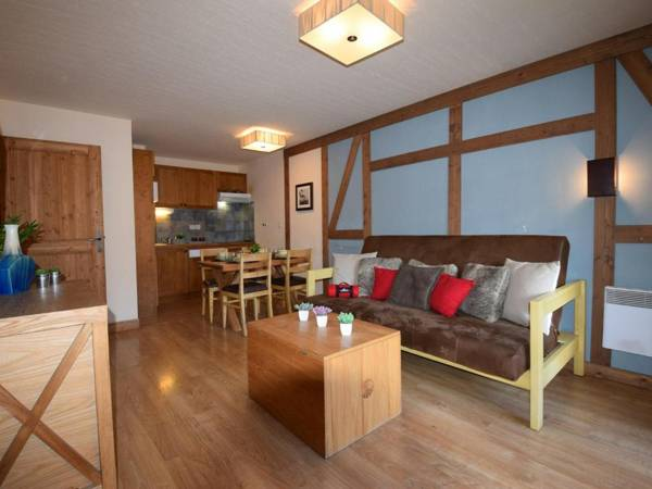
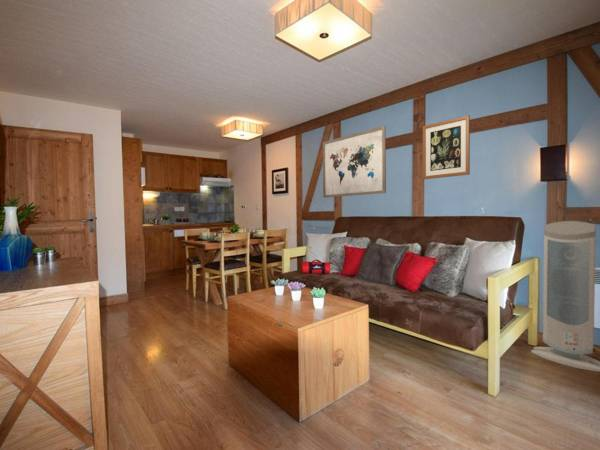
+ wall art [422,114,471,180]
+ air purifier [530,220,600,373]
+ wall art [322,125,387,198]
